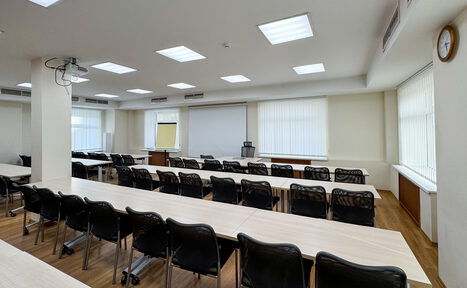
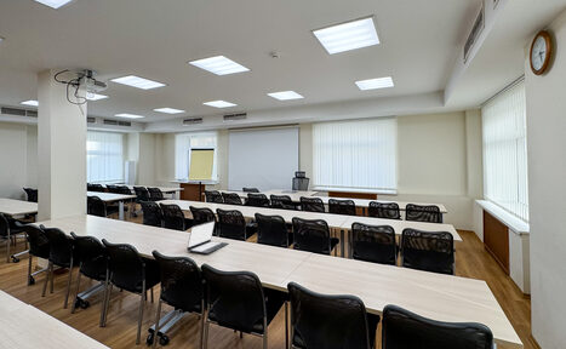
+ laptop [185,219,229,254]
